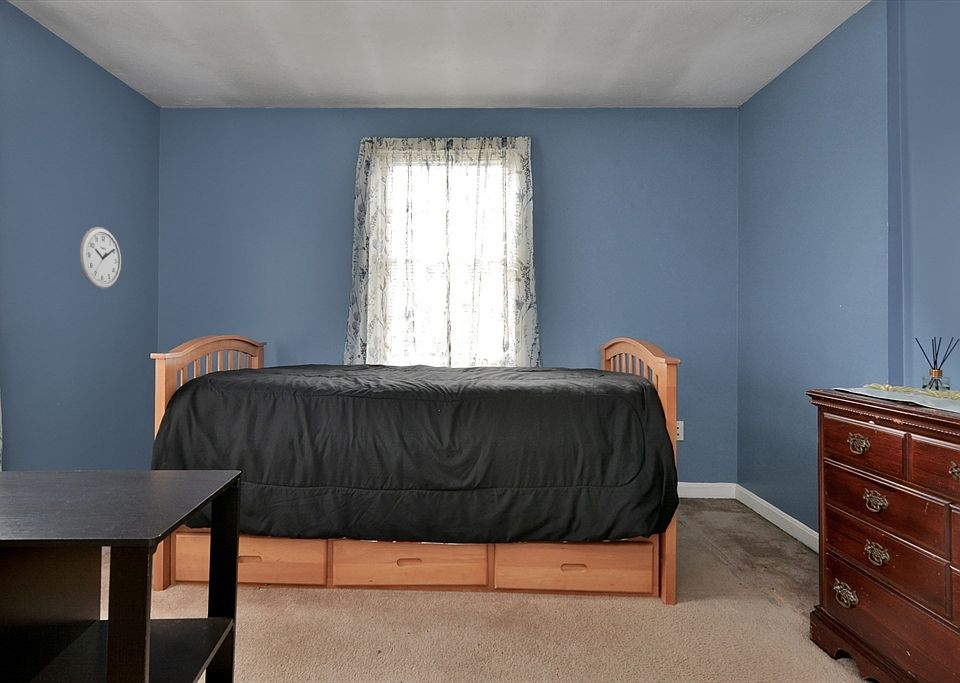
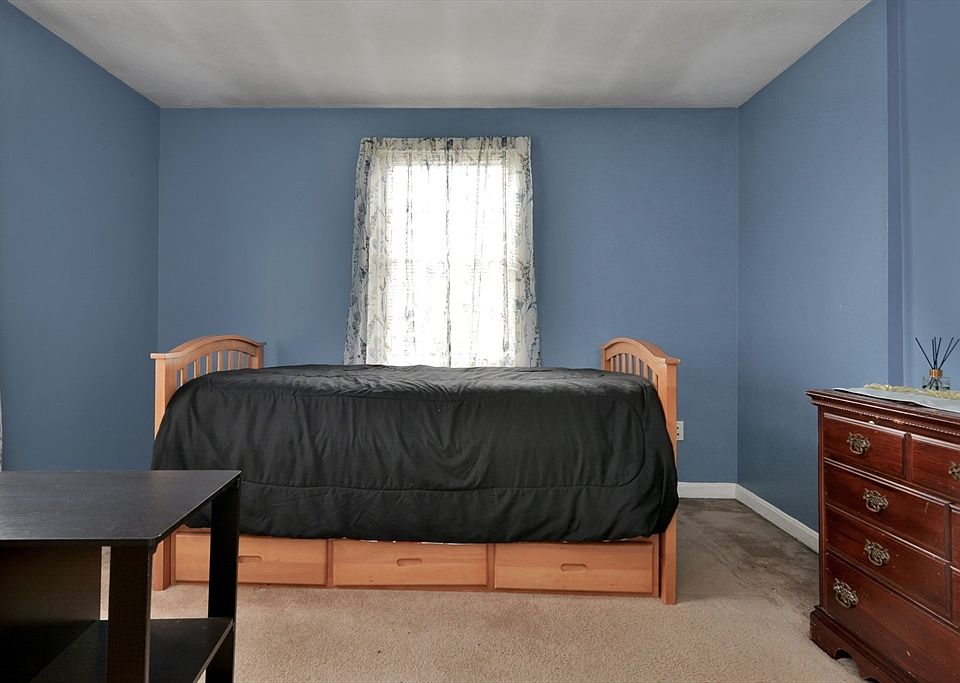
- wall clock [78,226,122,290]
